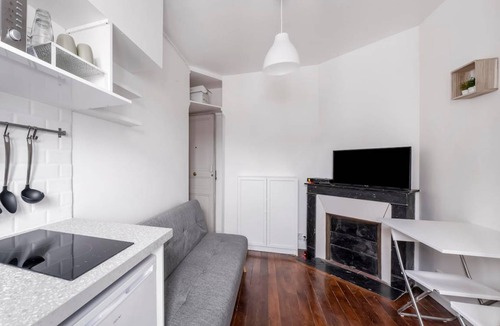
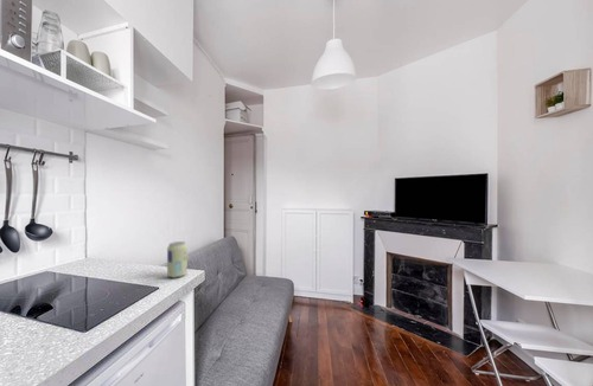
+ beverage can [166,240,189,279]
